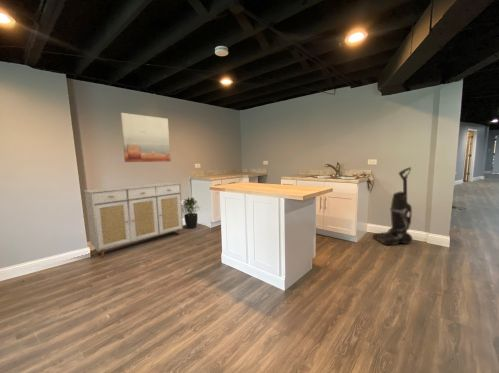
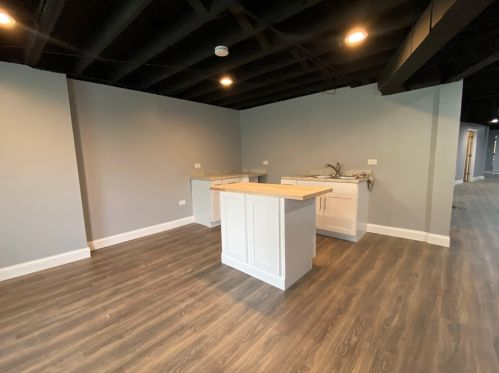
- wall art [120,112,171,163]
- potted plant [182,196,202,230]
- sideboard [83,181,184,258]
- vacuum cleaner [371,166,413,246]
